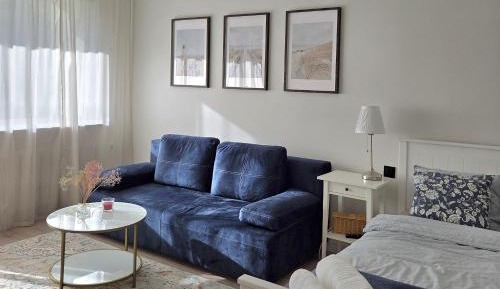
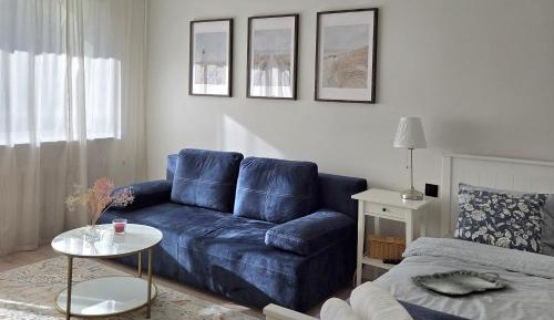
+ serving tray [410,269,509,296]
